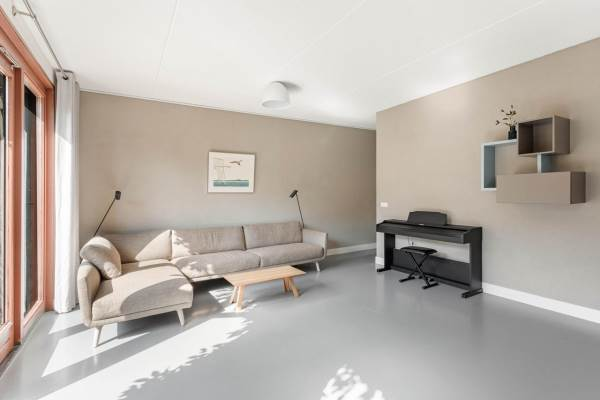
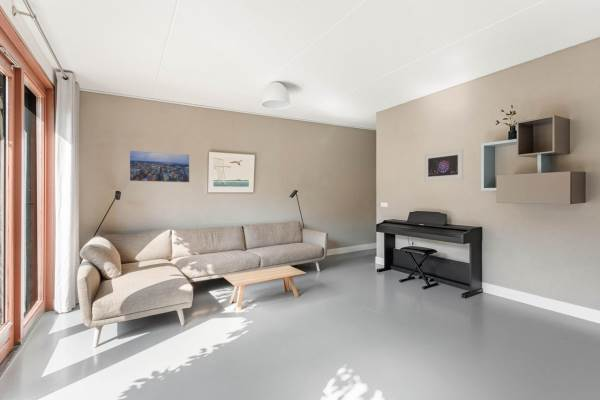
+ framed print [128,149,190,184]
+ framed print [423,148,464,183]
